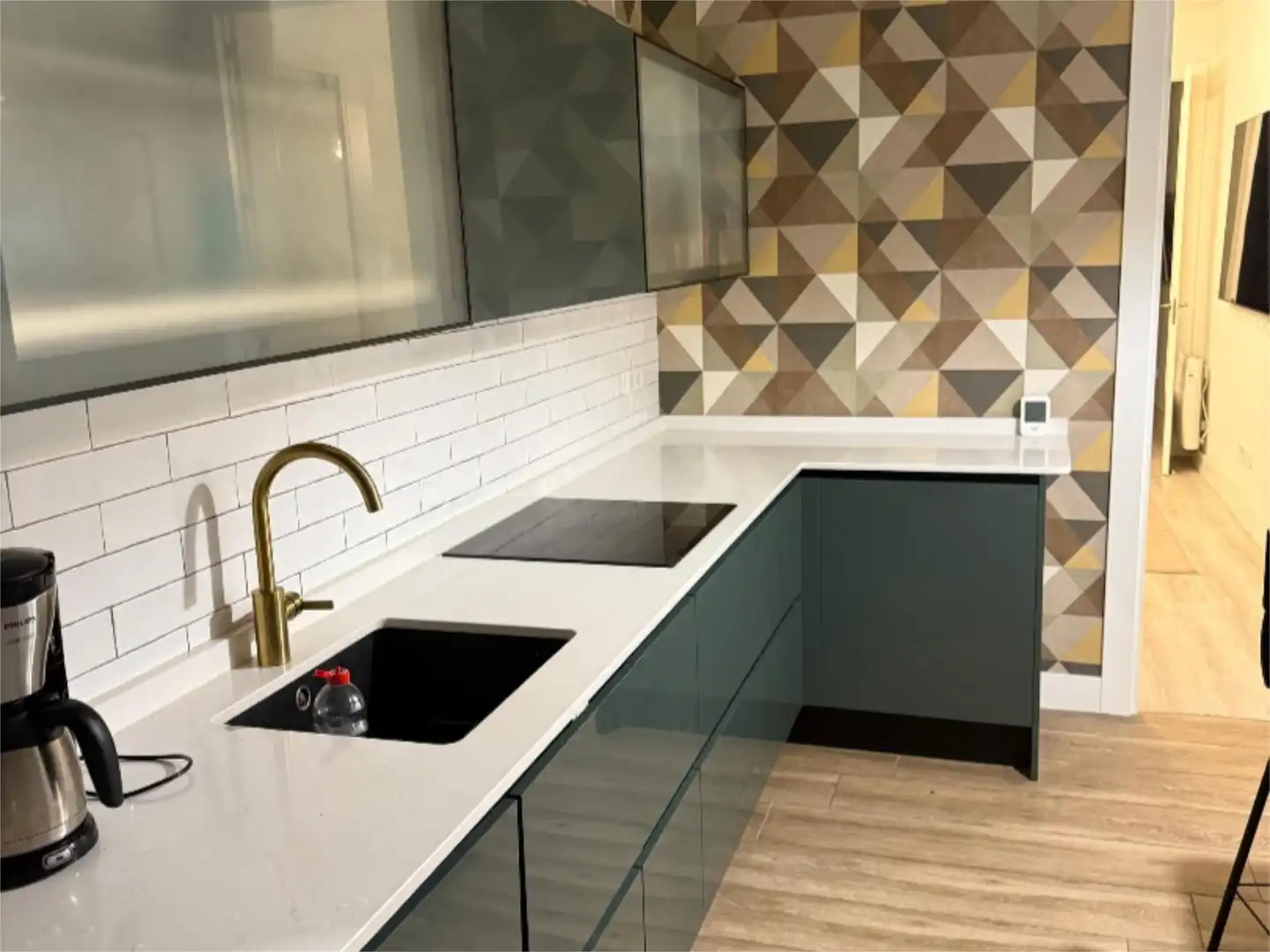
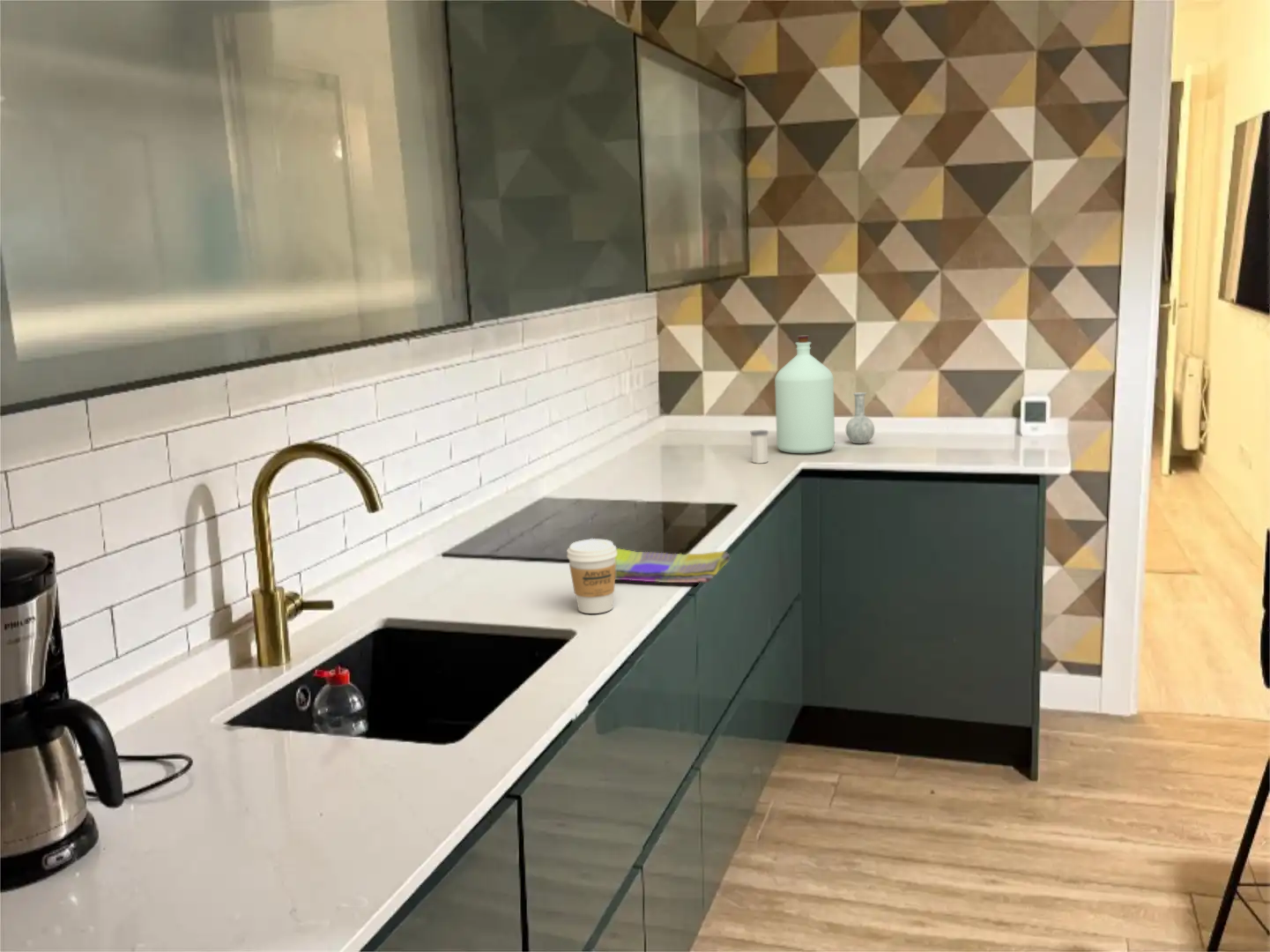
+ dish towel [615,547,731,584]
+ coffee cup [566,538,617,614]
+ salt shaker [750,429,769,464]
+ bottle [774,335,875,454]
